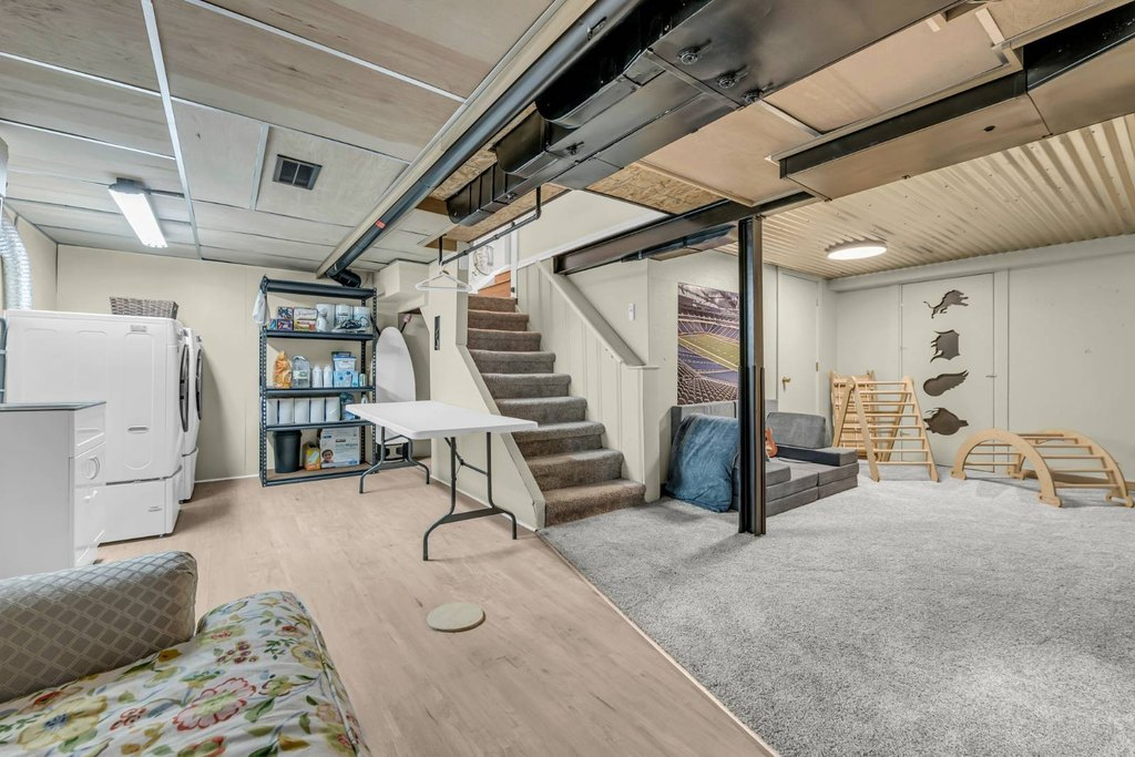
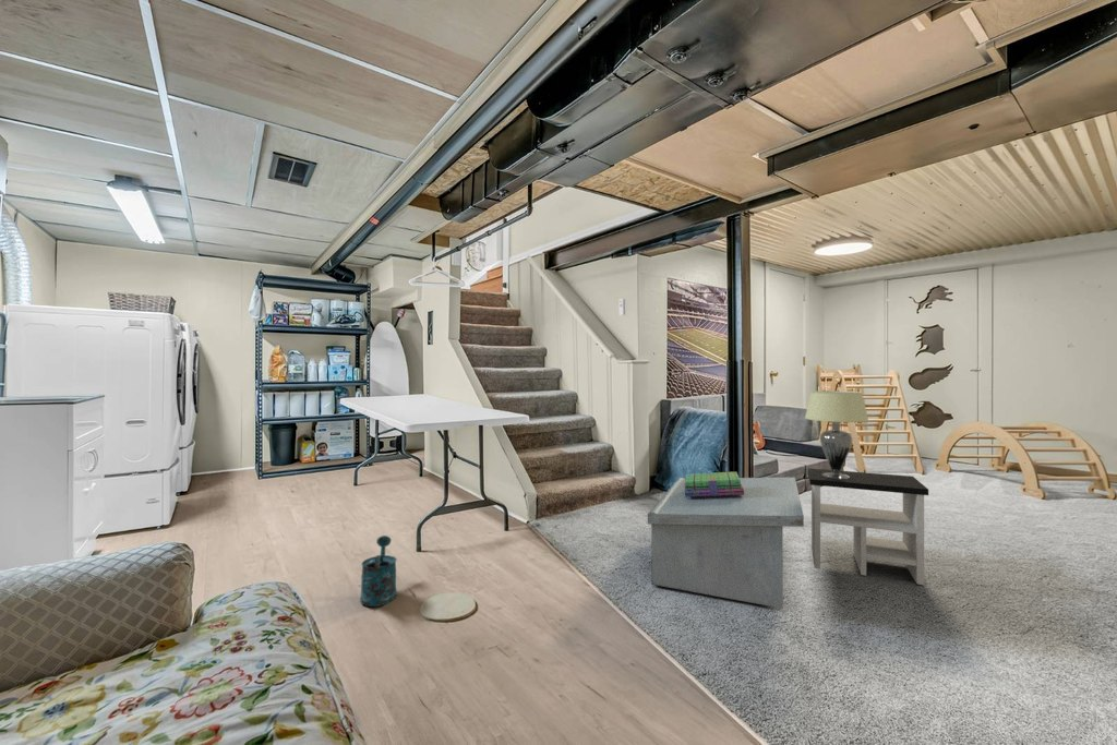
+ coffee table [647,476,805,610]
+ side table [807,467,929,586]
+ watering can [359,534,398,608]
+ lampshade [804,389,870,479]
+ stack of books [684,471,744,497]
